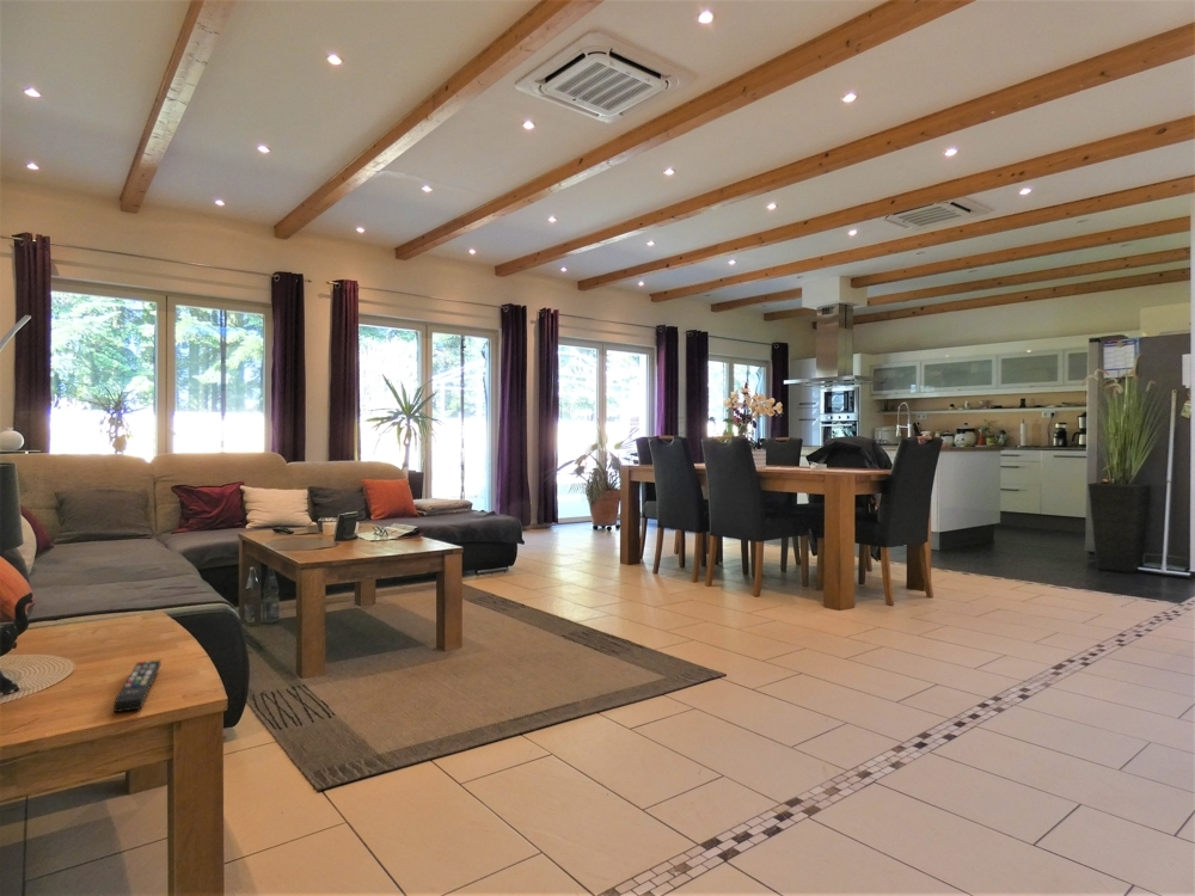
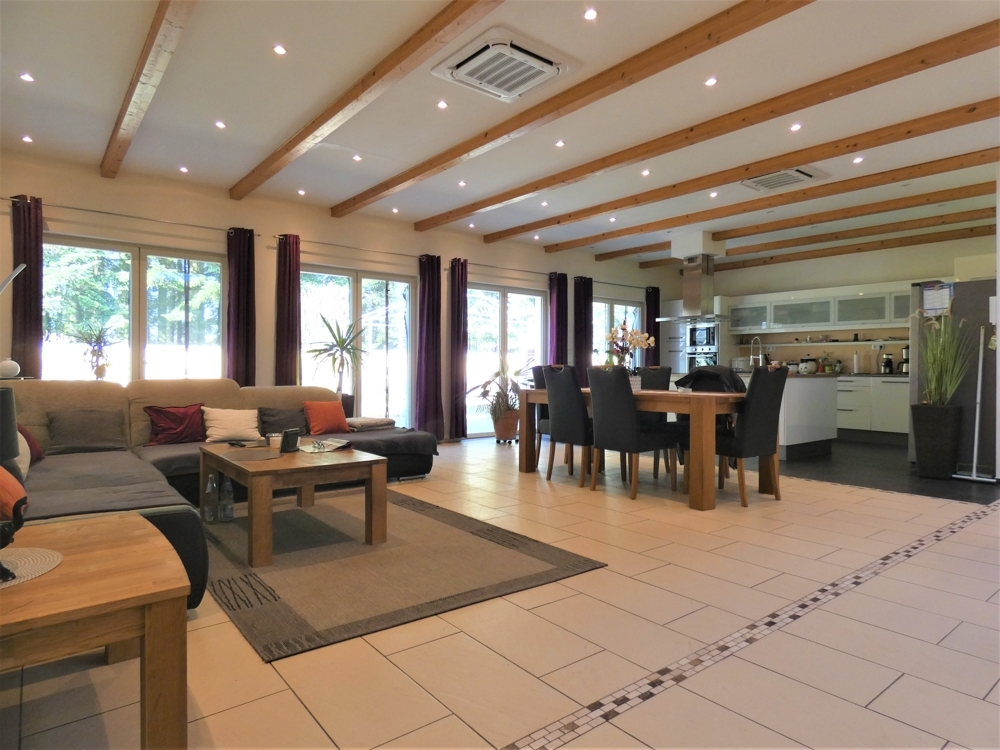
- remote control [112,658,161,713]
